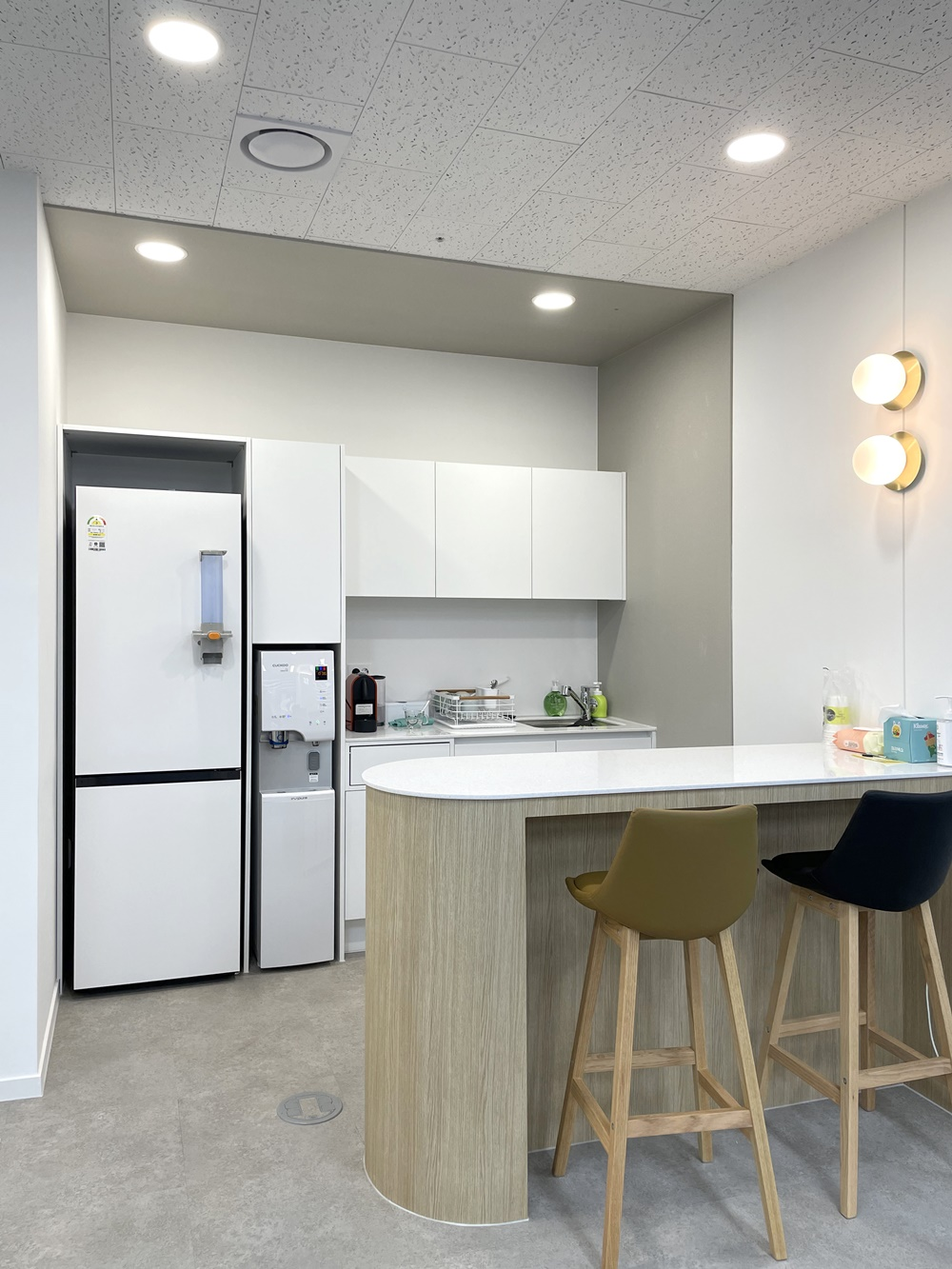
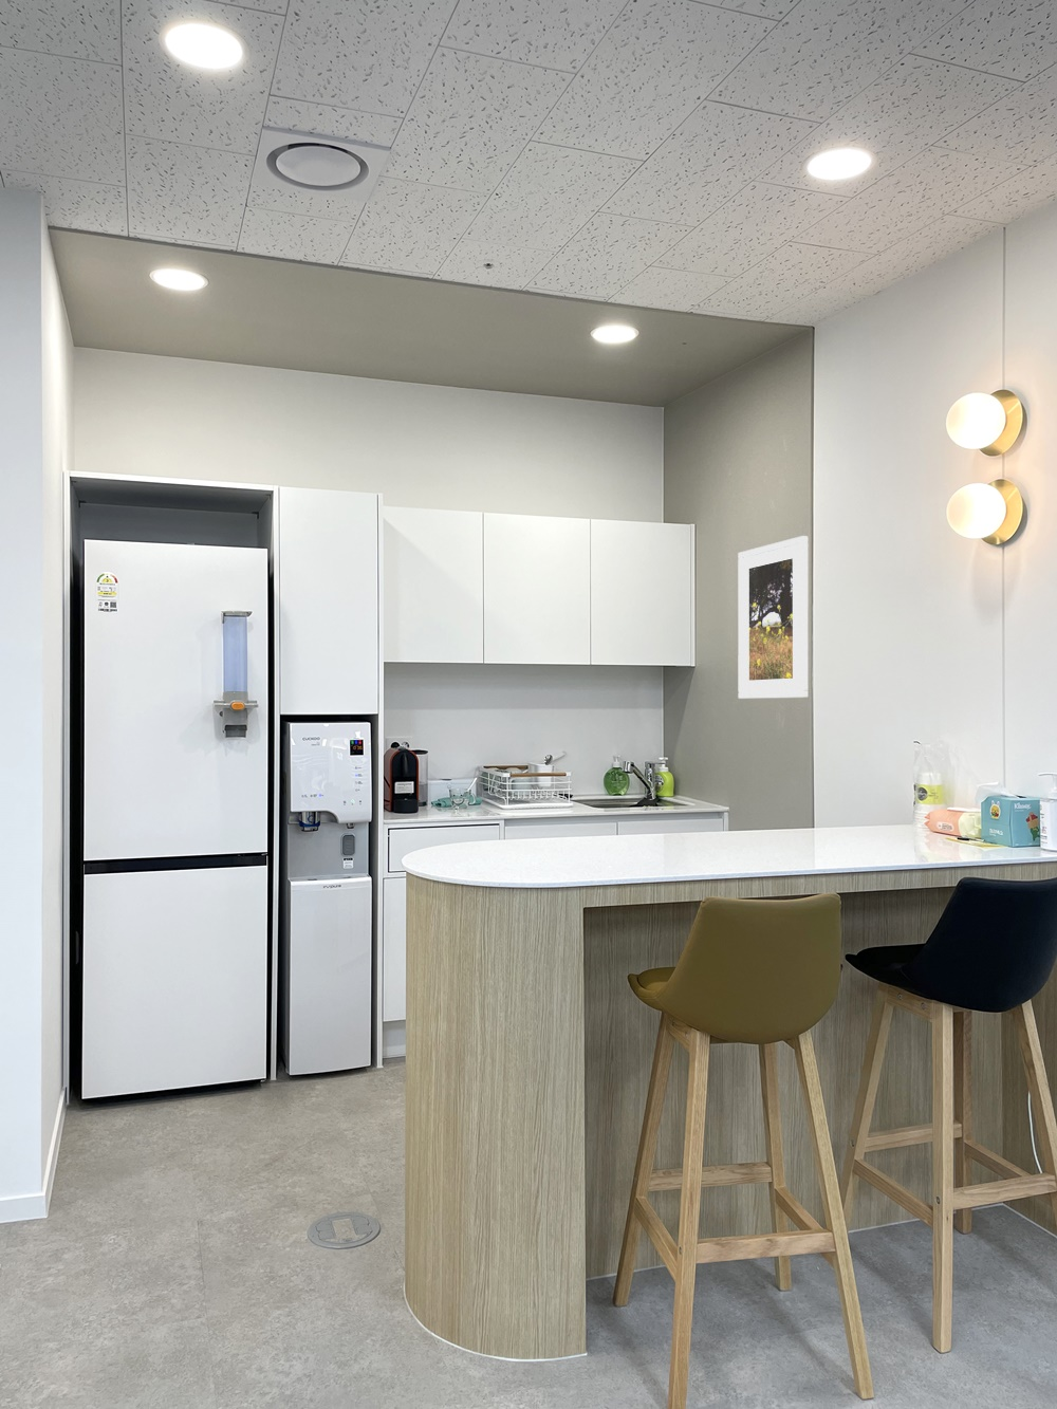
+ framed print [737,535,809,700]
